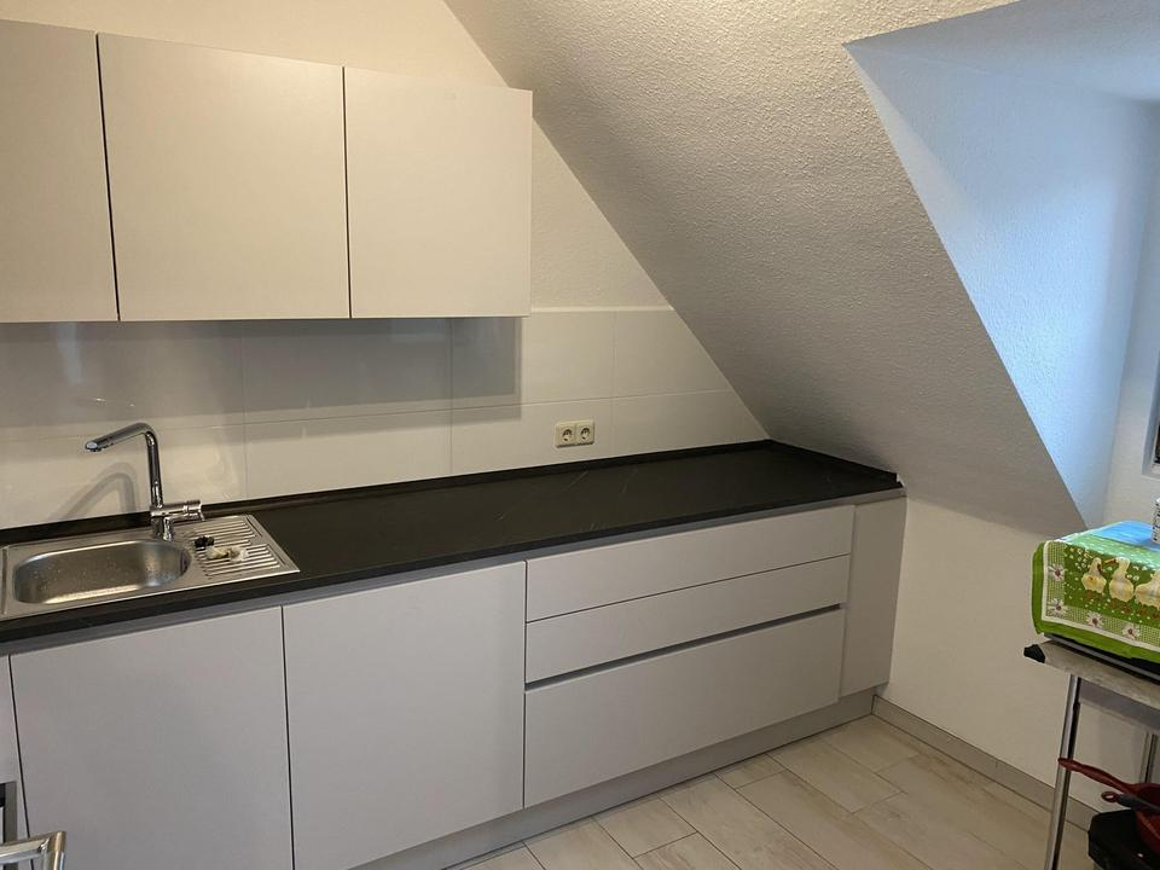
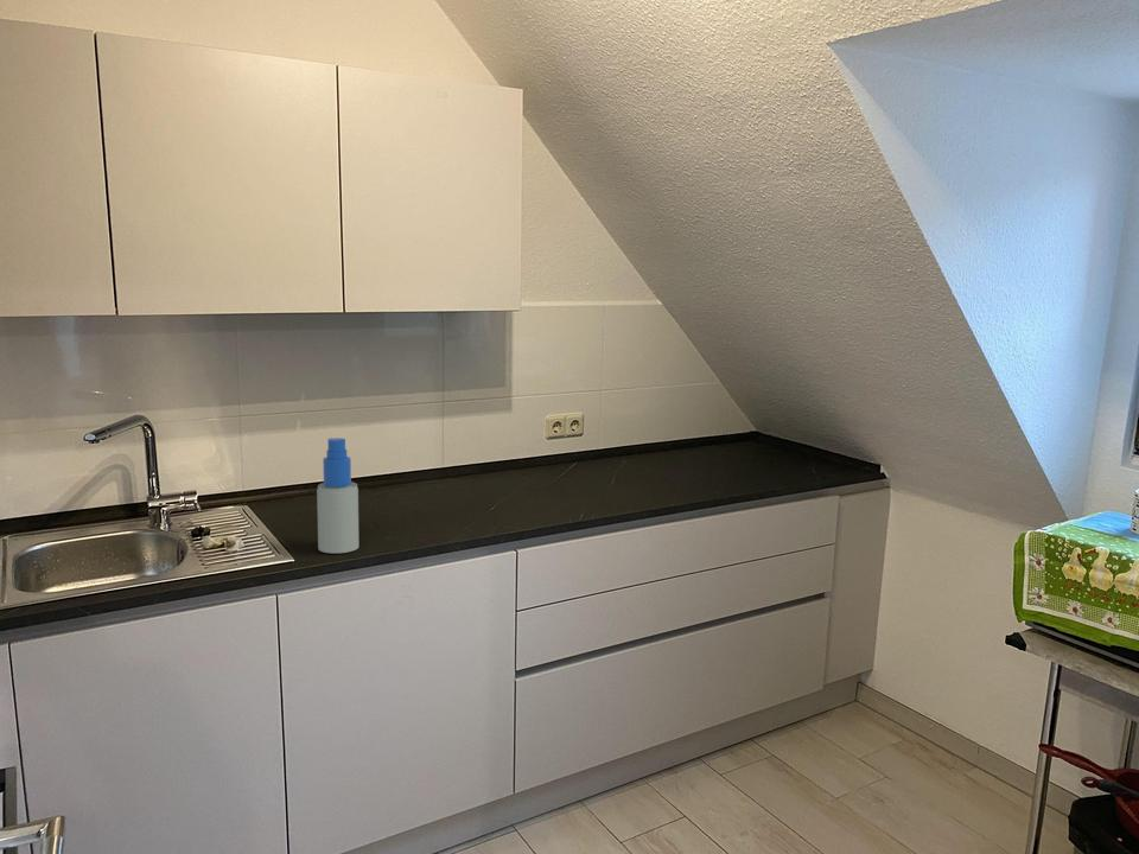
+ spray bottle [316,436,359,554]
